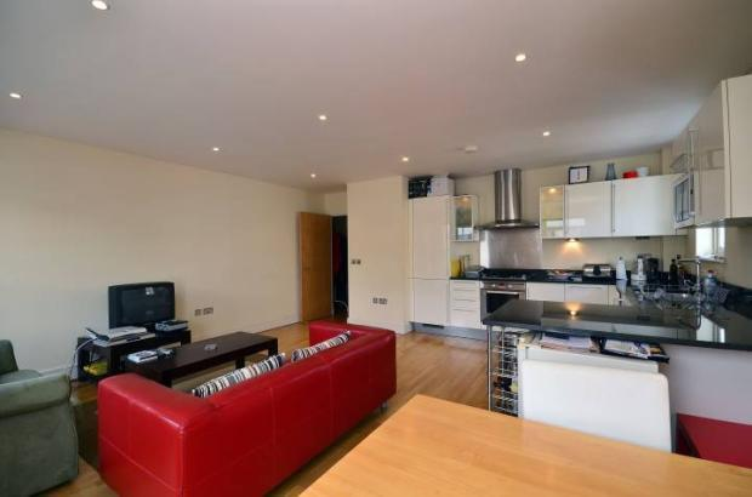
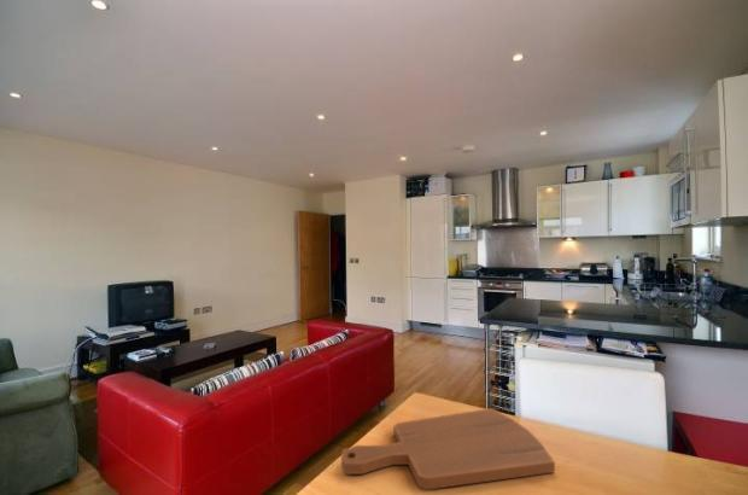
+ cutting board [340,407,556,490]
